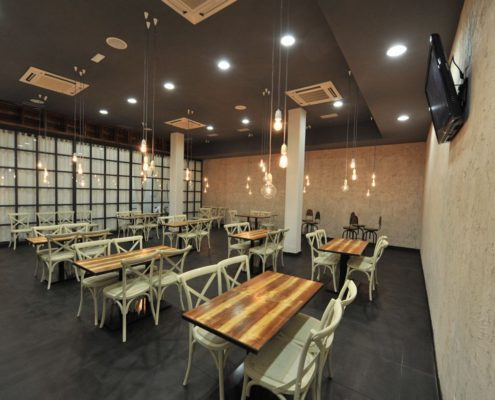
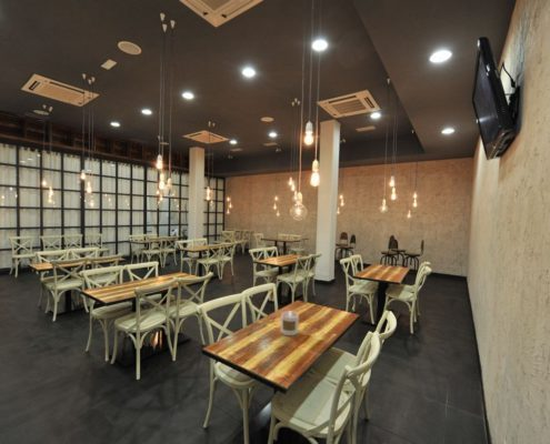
+ candle [280,310,300,336]
